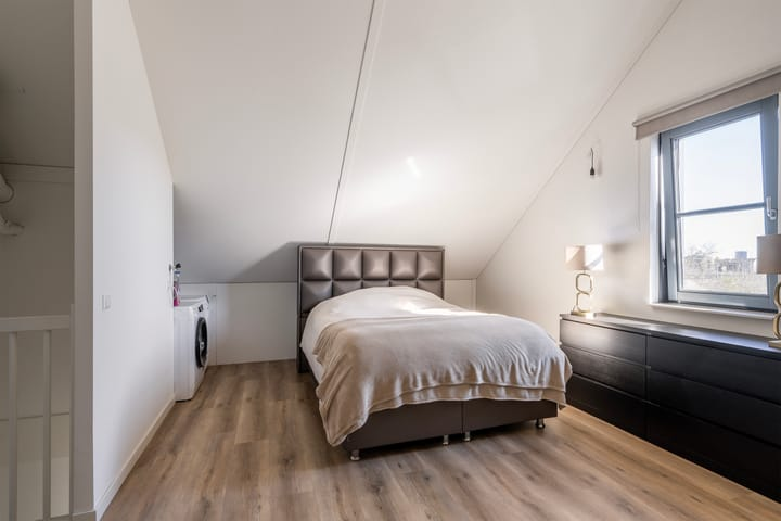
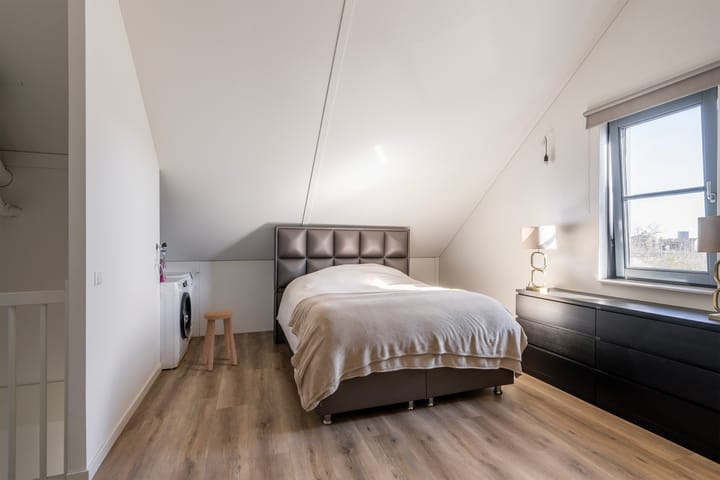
+ stool [201,309,238,372]
